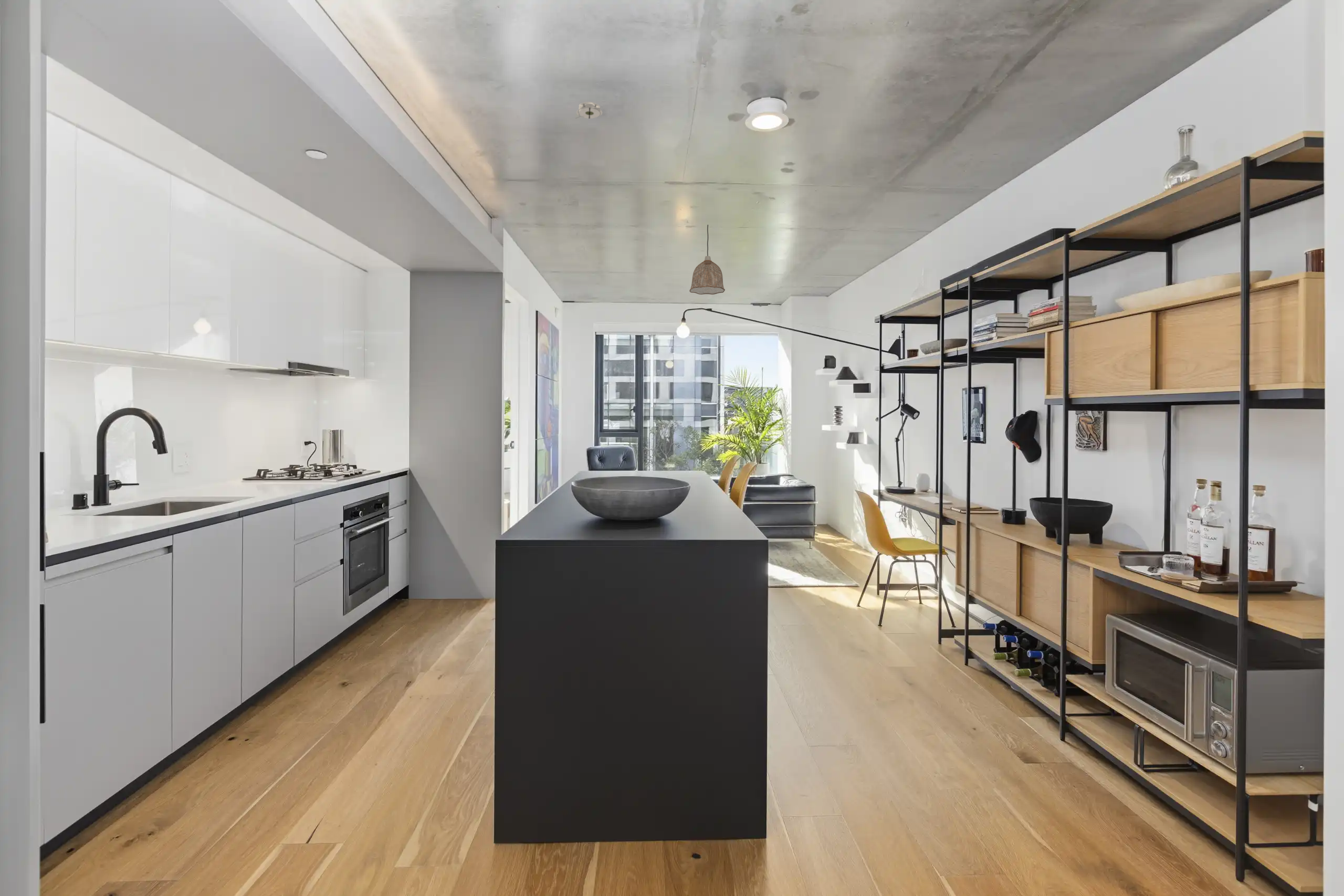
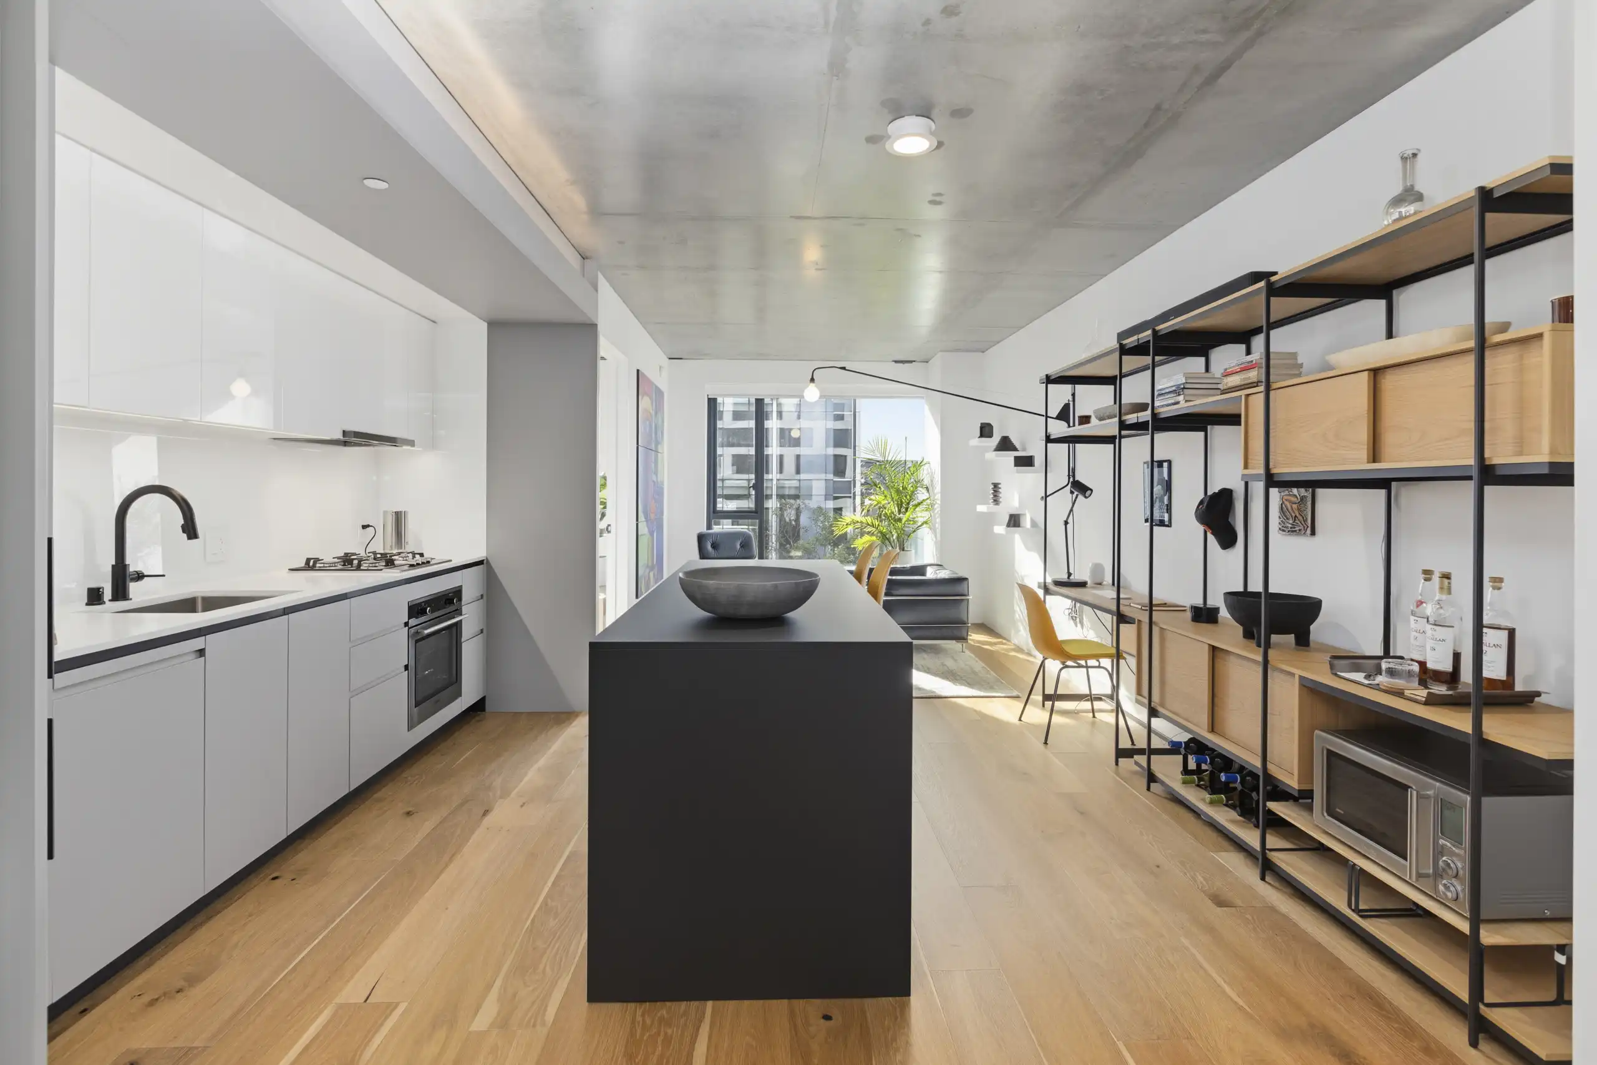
- pendant lamp [689,224,726,295]
- smoke detector [575,101,603,119]
